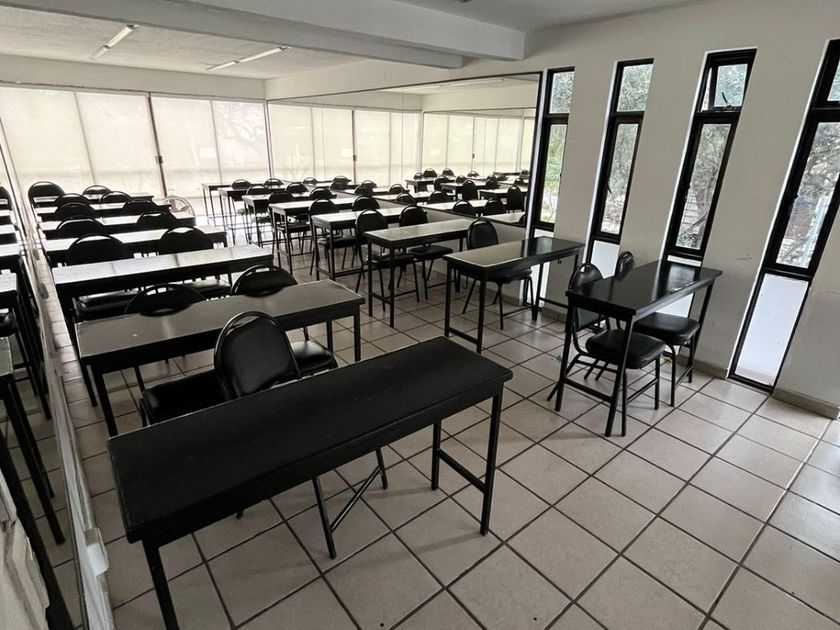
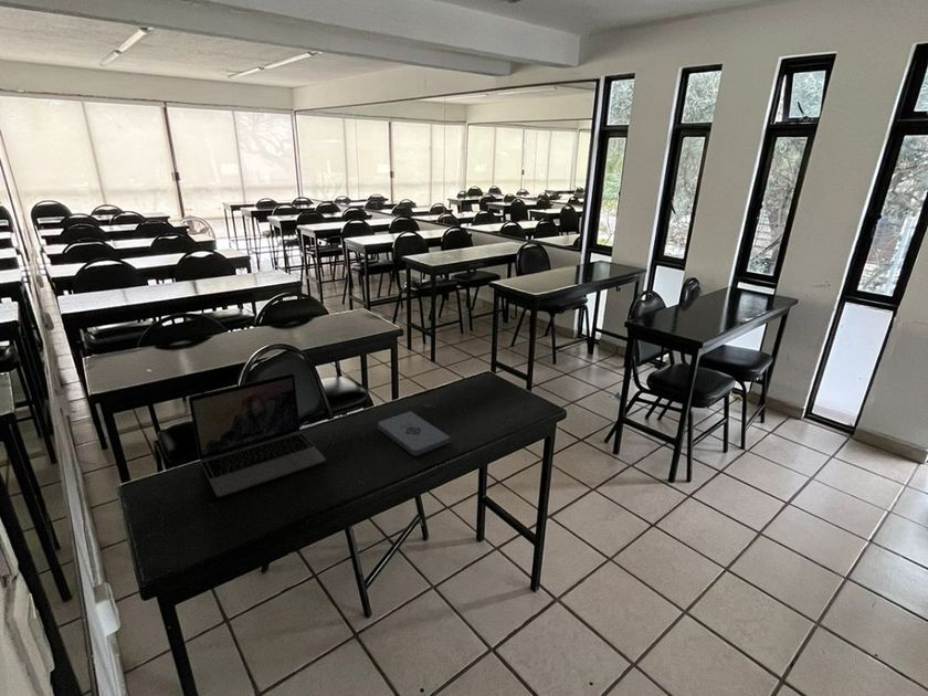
+ notepad [377,410,452,456]
+ laptop [188,372,326,498]
